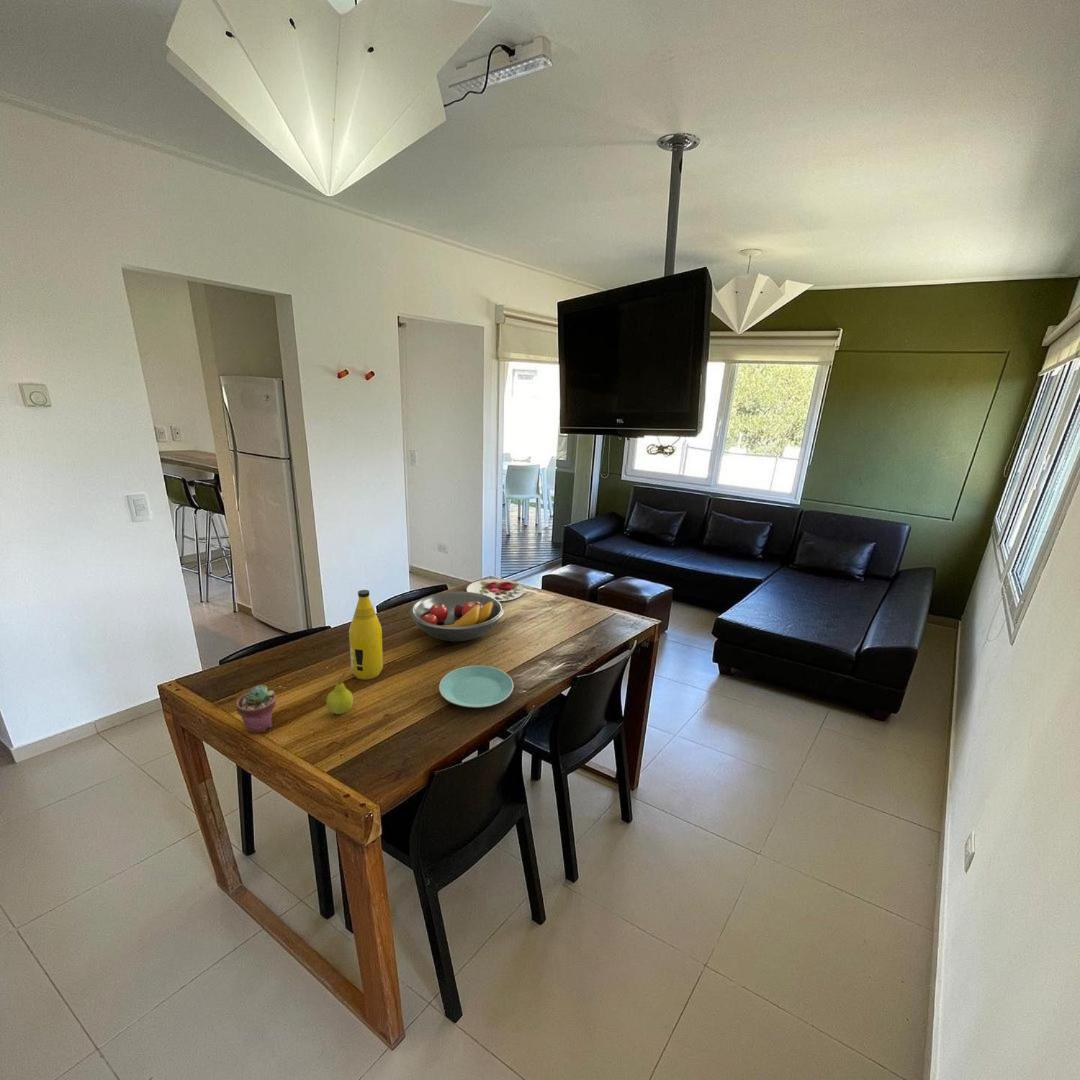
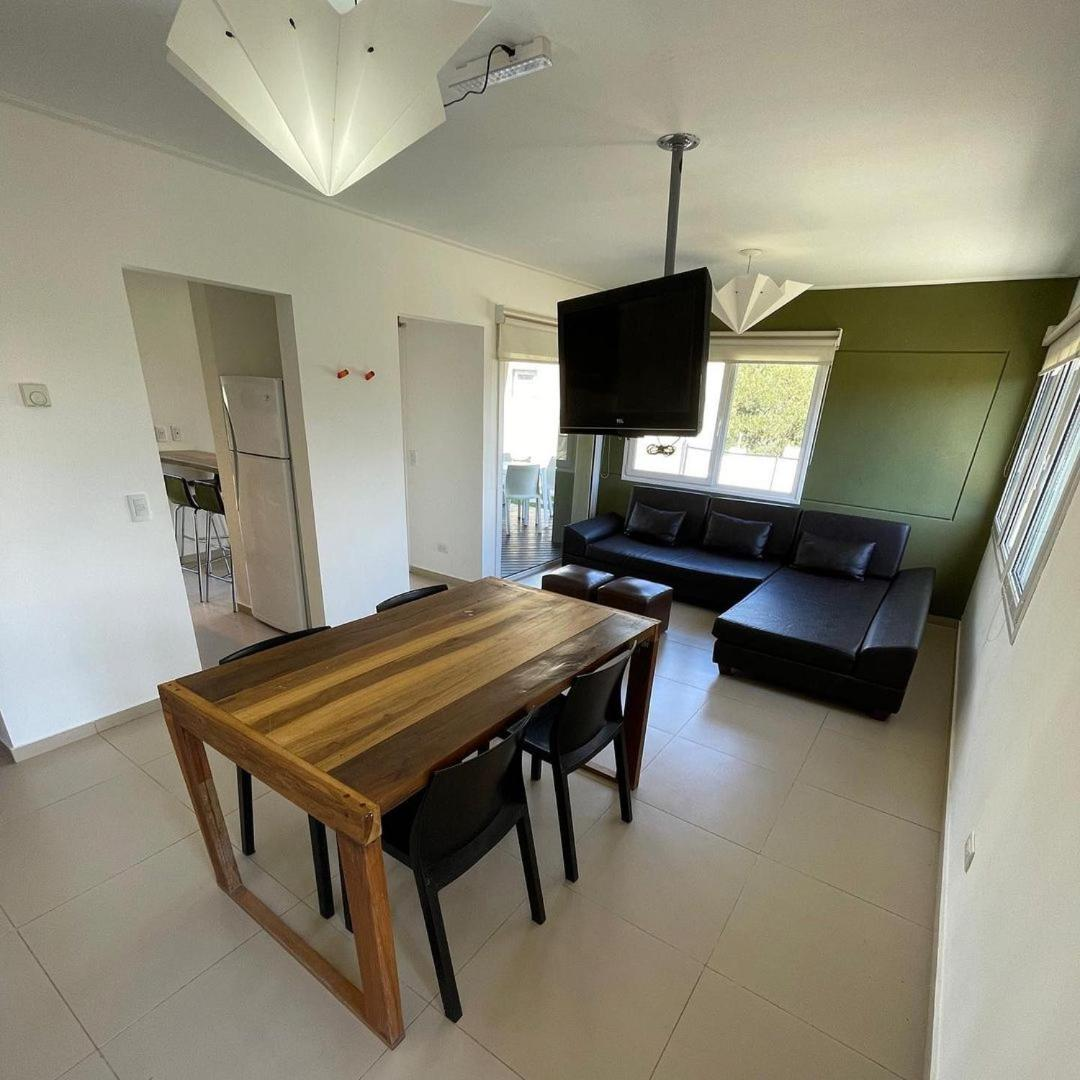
- fruit bowl [409,591,505,642]
- plate [438,665,515,708]
- fruit [325,671,354,715]
- bottle [348,589,384,681]
- plate [466,578,525,602]
- potted succulent [235,684,277,735]
